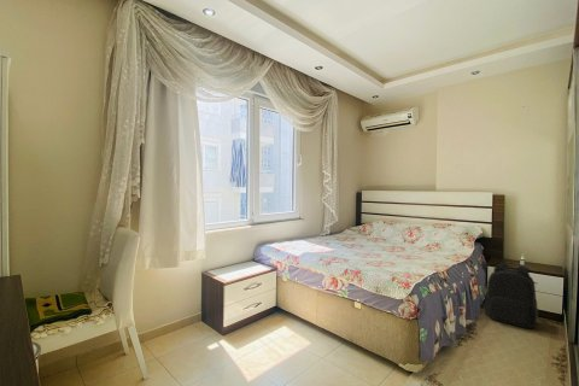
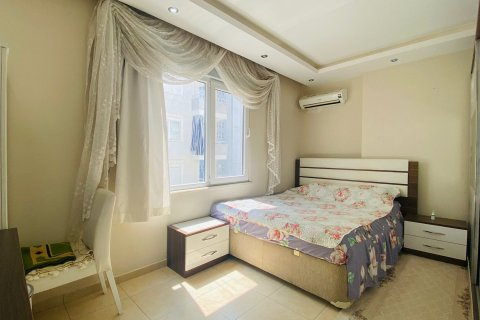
- backpack [484,262,539,329]
